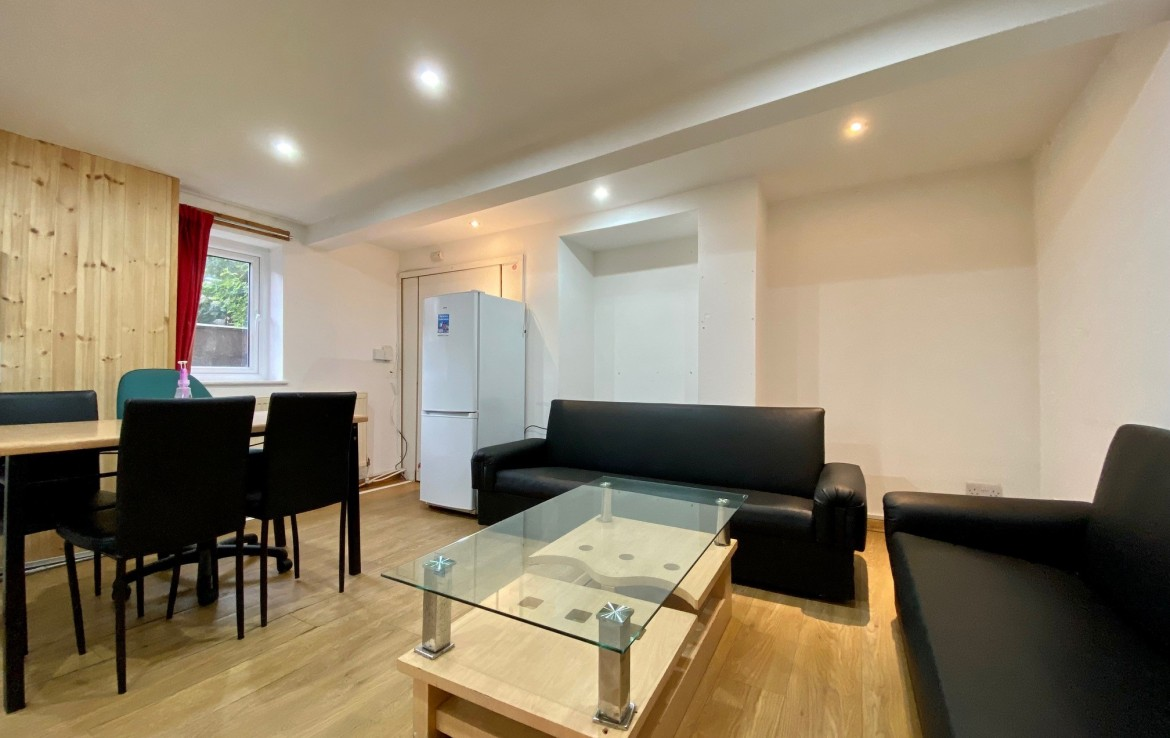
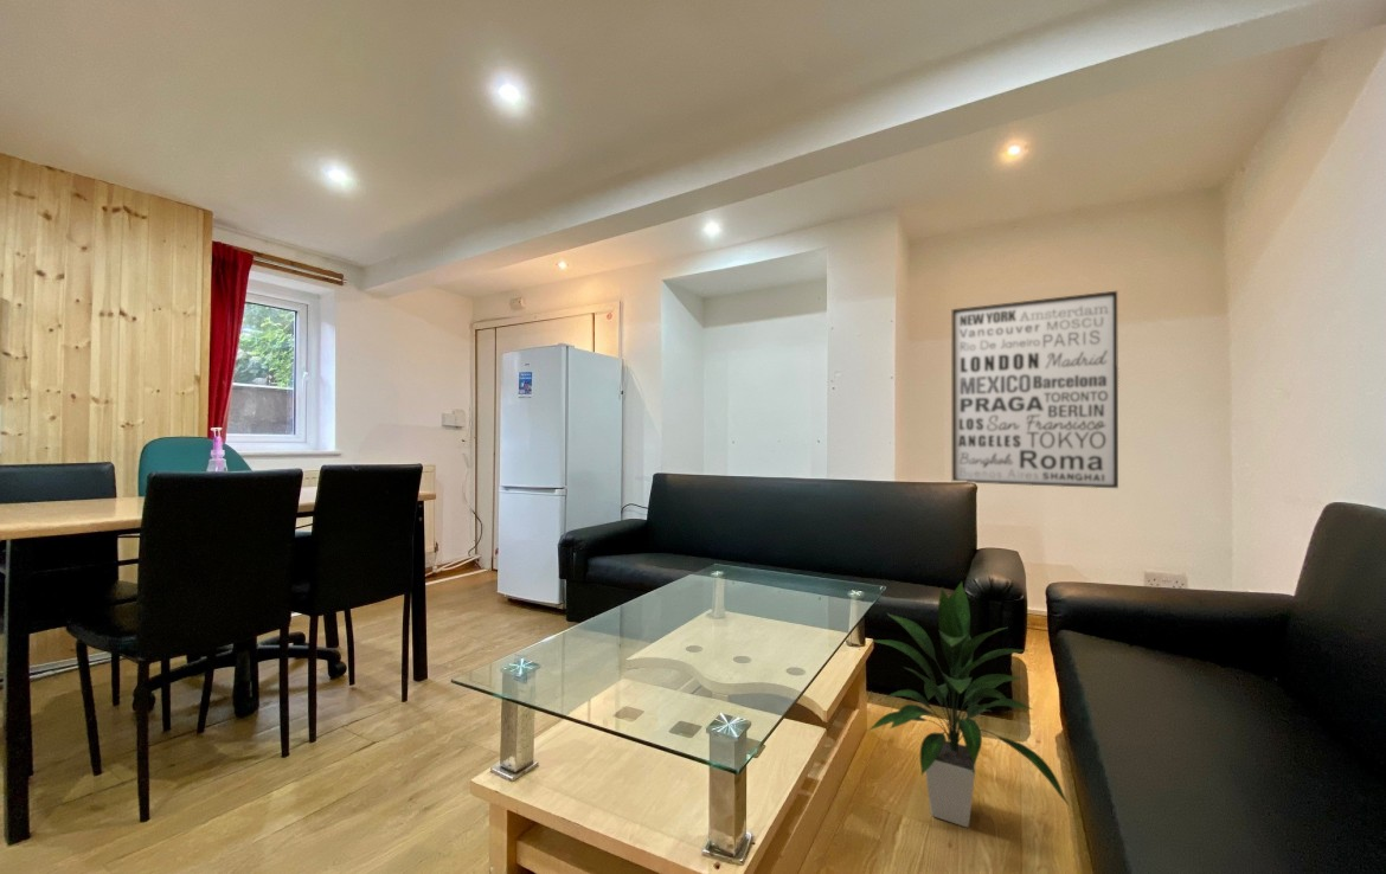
+ wall art [951,290,1119,489]
+ indoor plant [866,580,1071,828]
